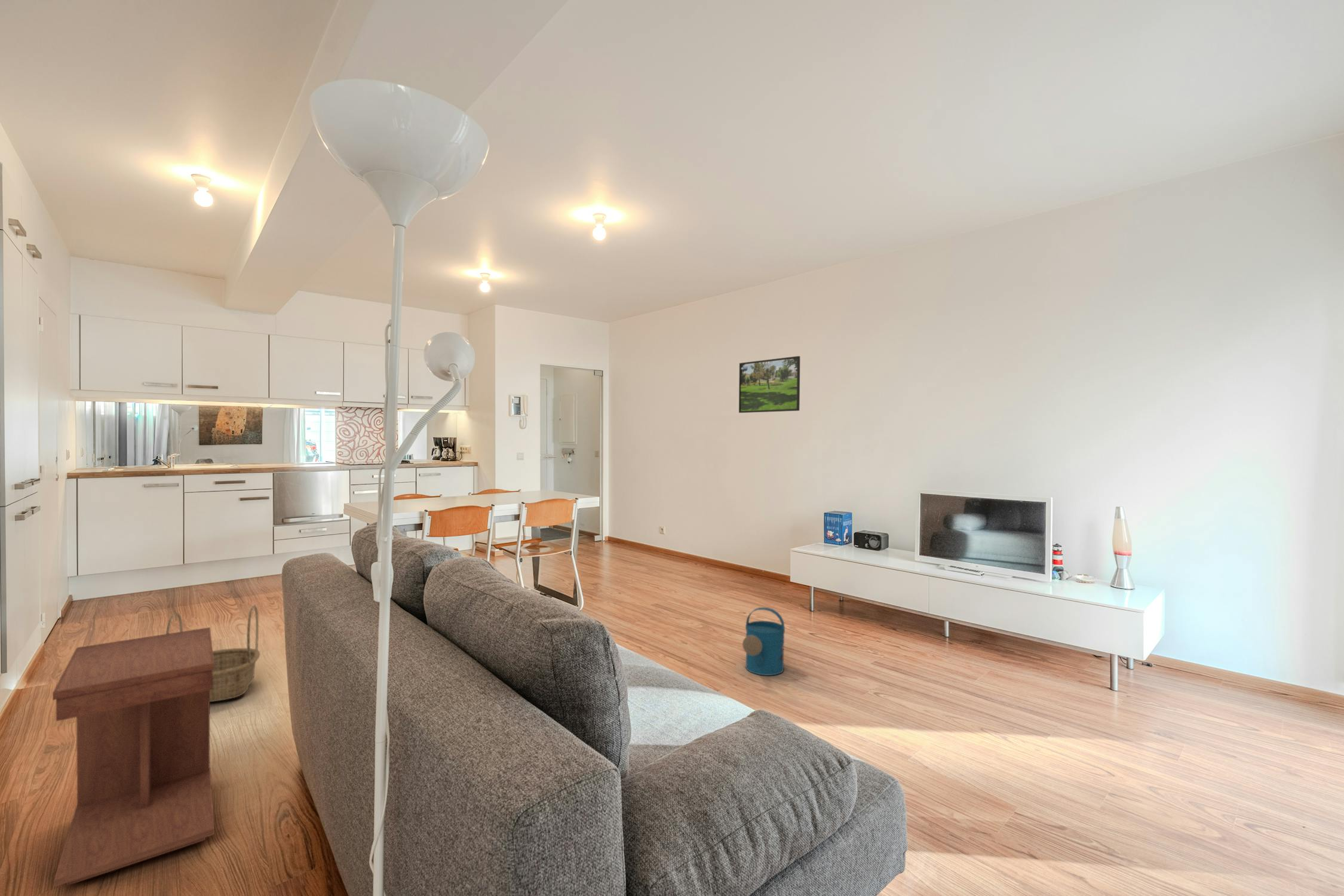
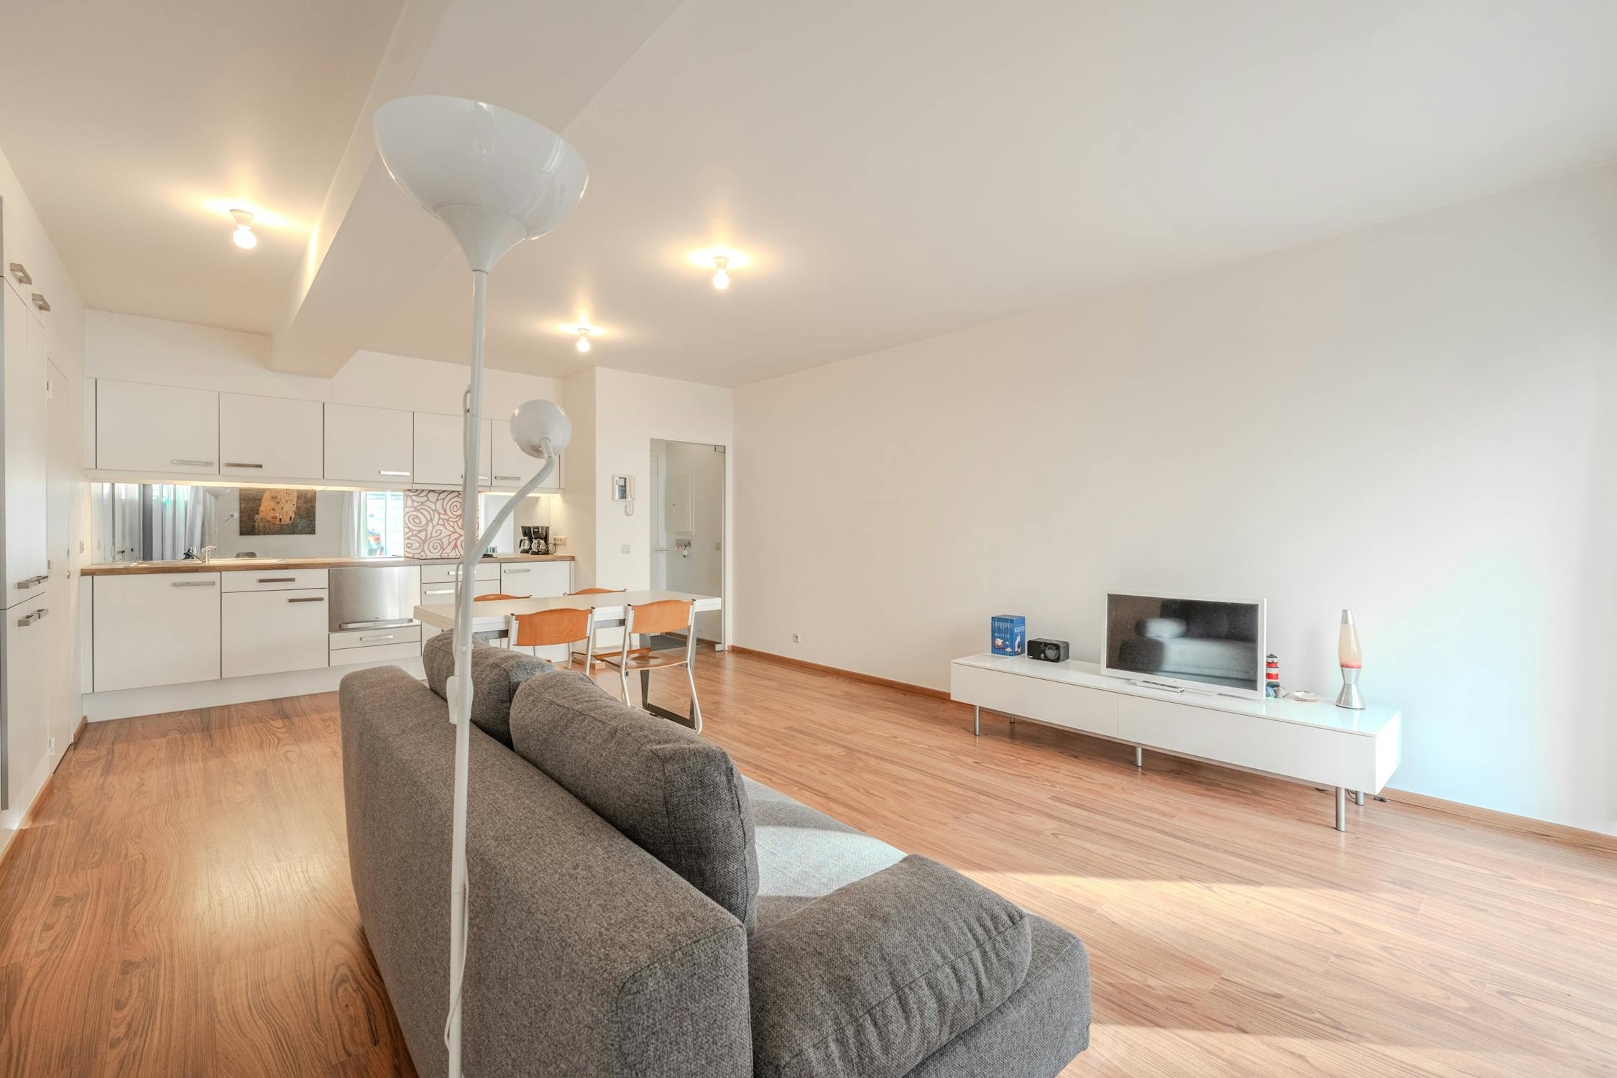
- watering can [742,607,785,676]
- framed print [738,355,801,413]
- basket [165,605,260,702]
- side table [52,627,215,888]
